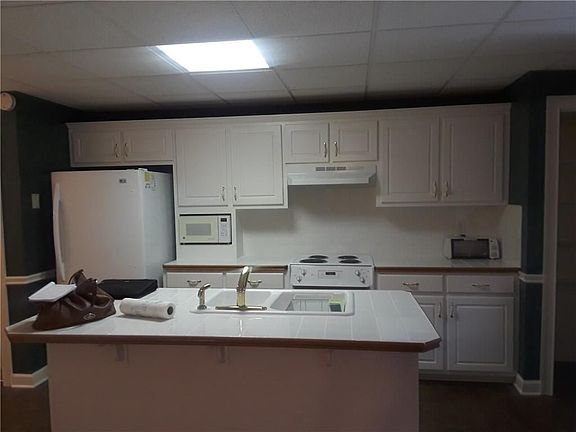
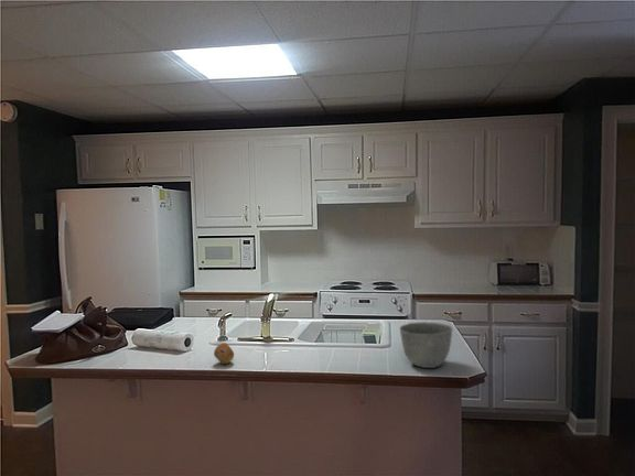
+ fruit [213,342,235,365]
+ bowl [399,321,453,369]
